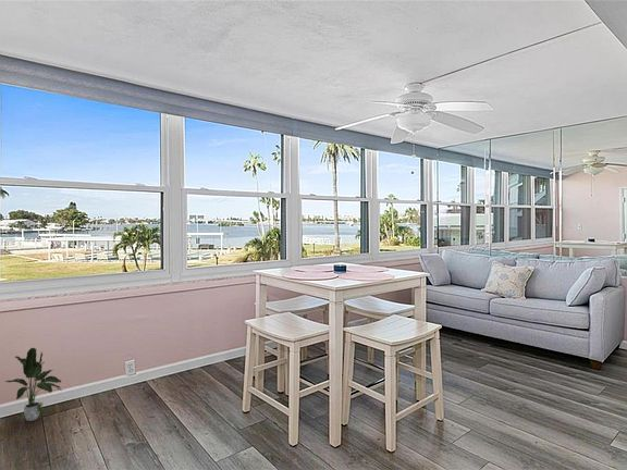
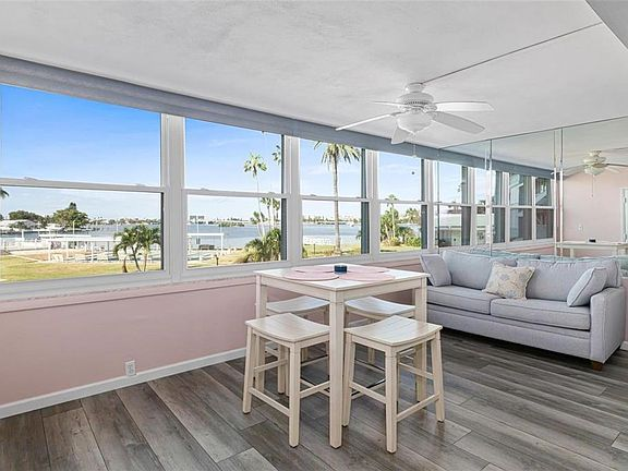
- potted plant [4,347,63,422]
